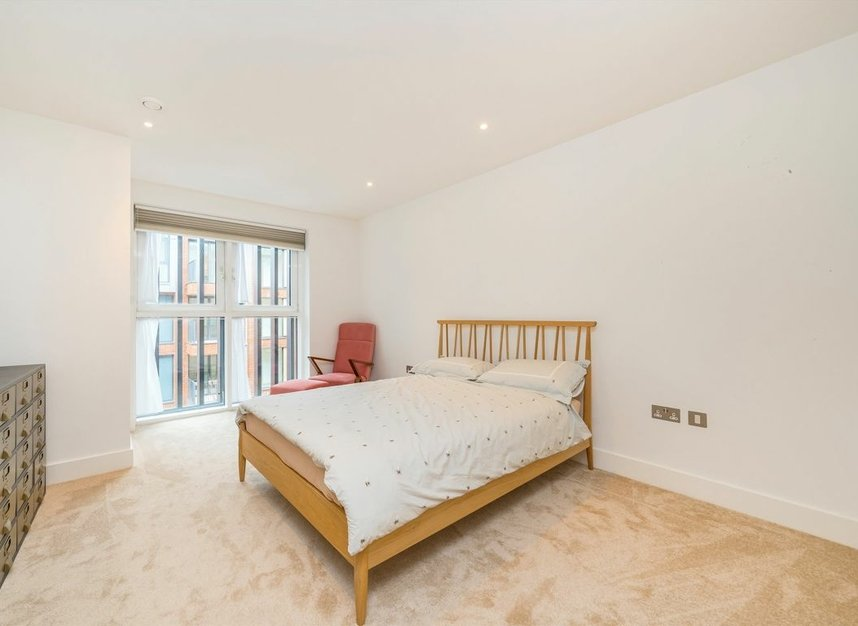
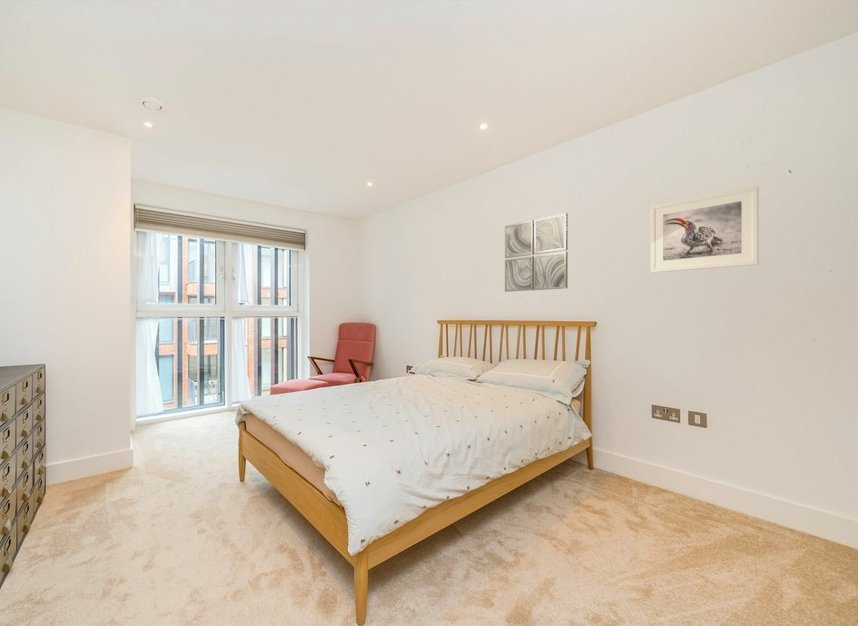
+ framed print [650,184,760,274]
+ wall art [504,212,569,293]
